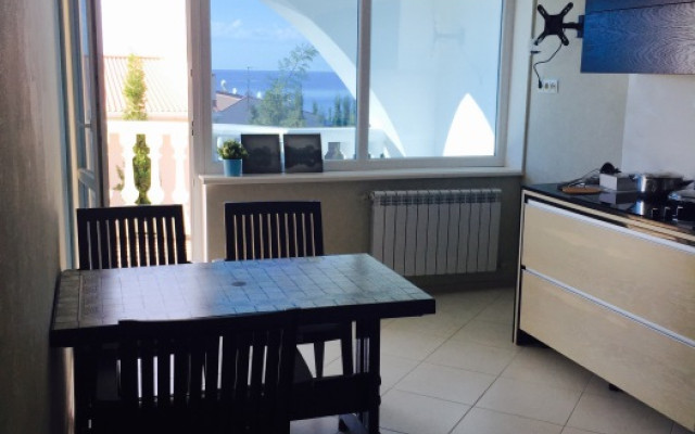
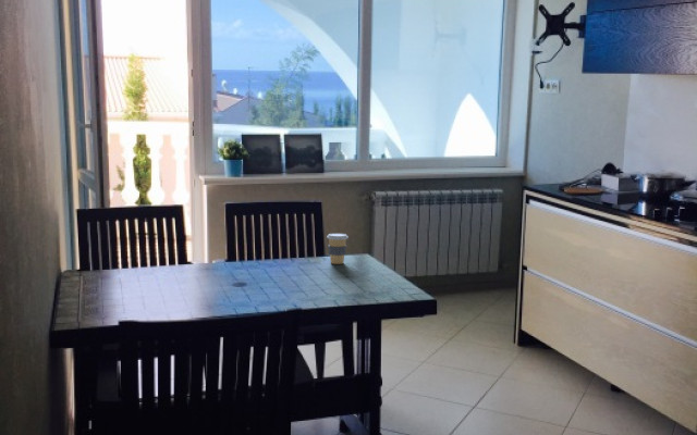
+ coffee cup [326,233,350,265]
